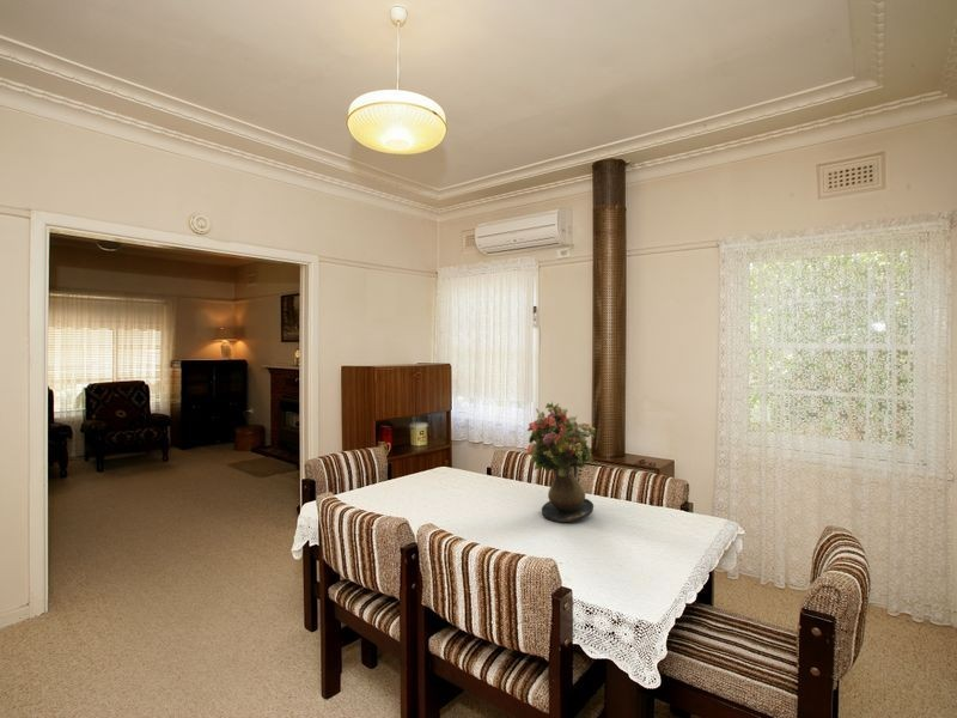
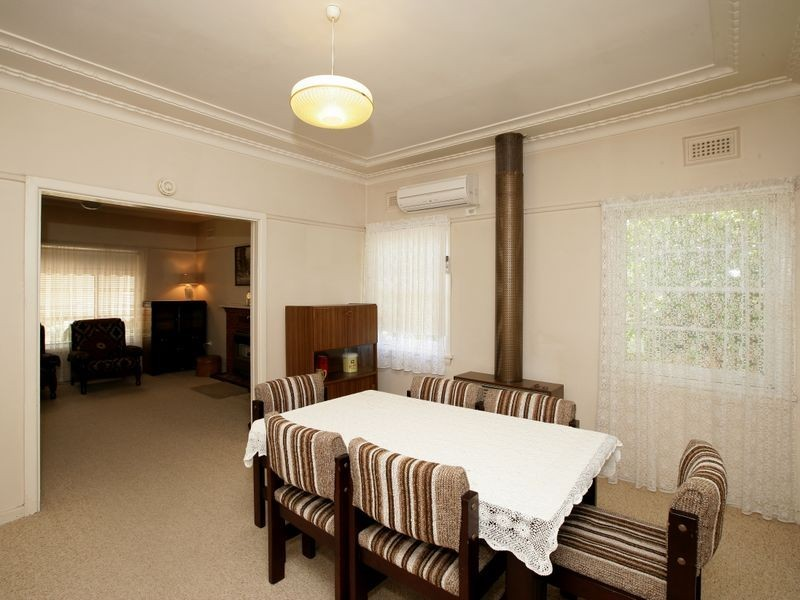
- bouquet [525,400,597,523]
